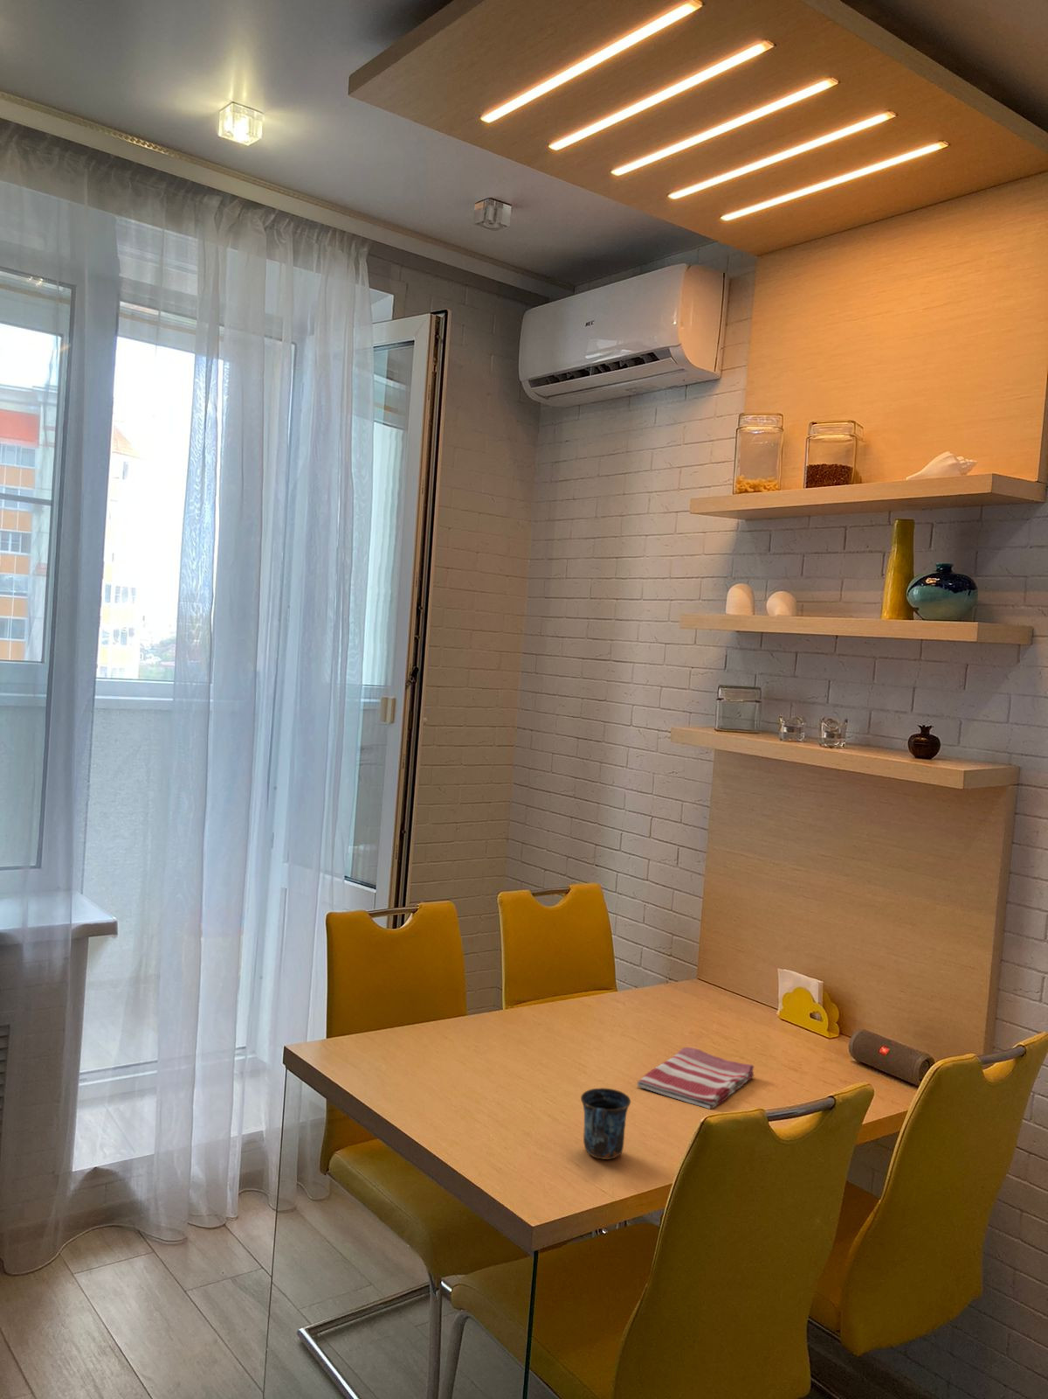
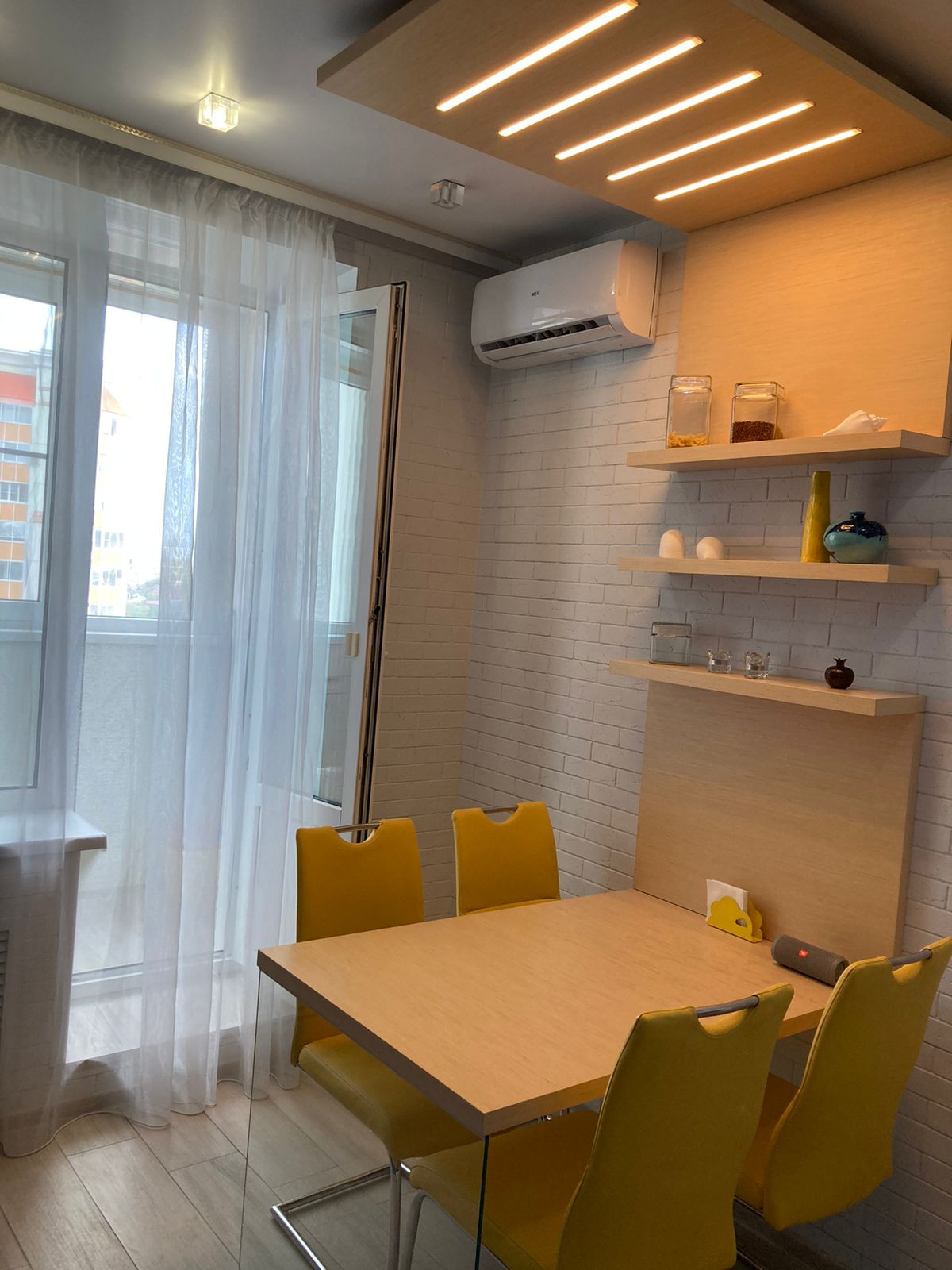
- dish towel [636,1046,754,1110]
- mug [580,1087,632,1160]
